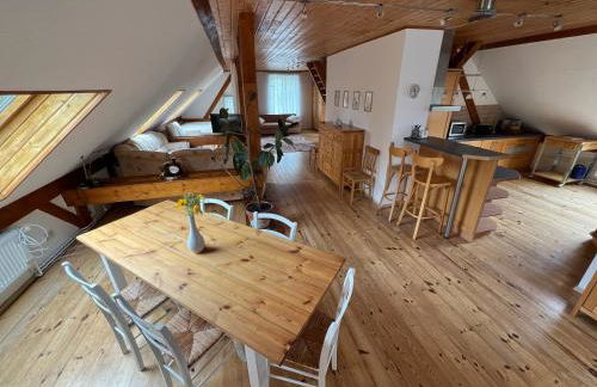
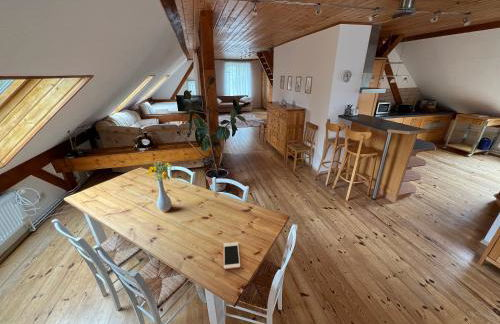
+ cell phone [223,241,241,270]
